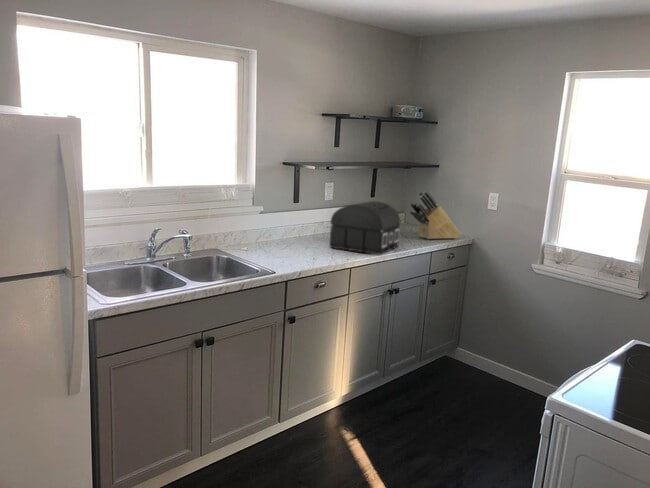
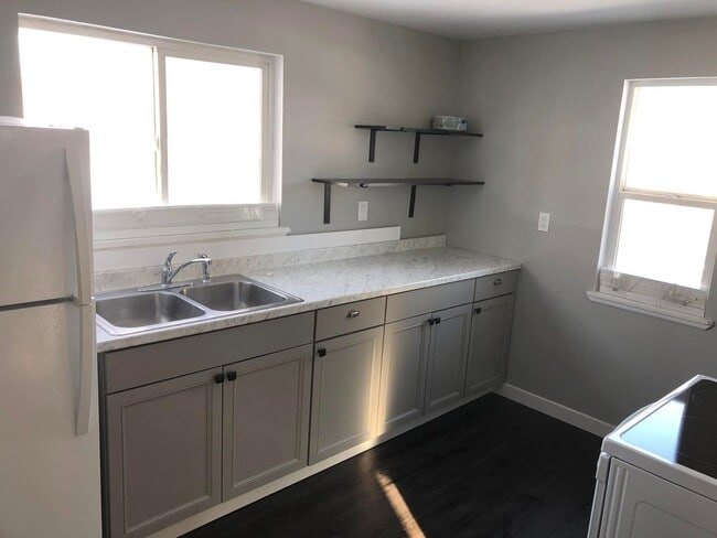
- knife block [409,190,462,240]
- treasure chest [328,200,401,256]
